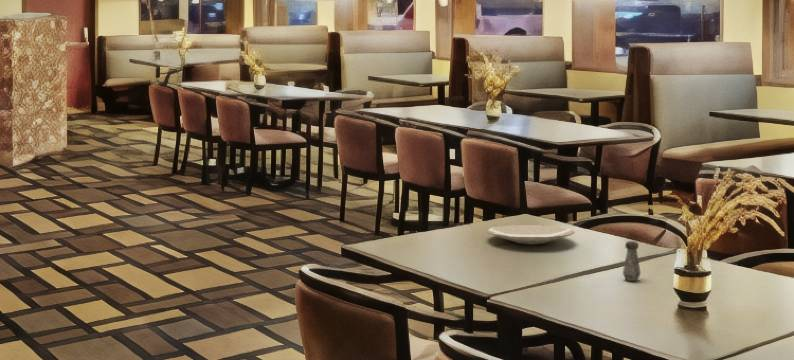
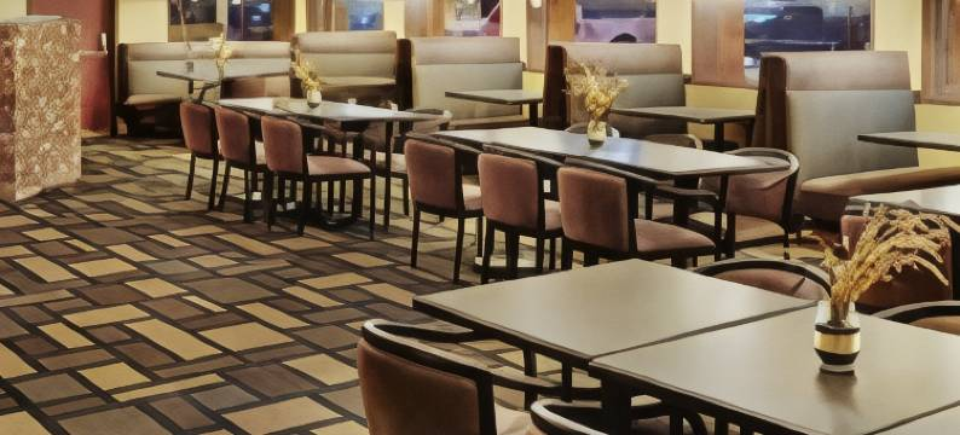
- salt shaker [622,240,642,282]
- plate [486,224,576,246]
